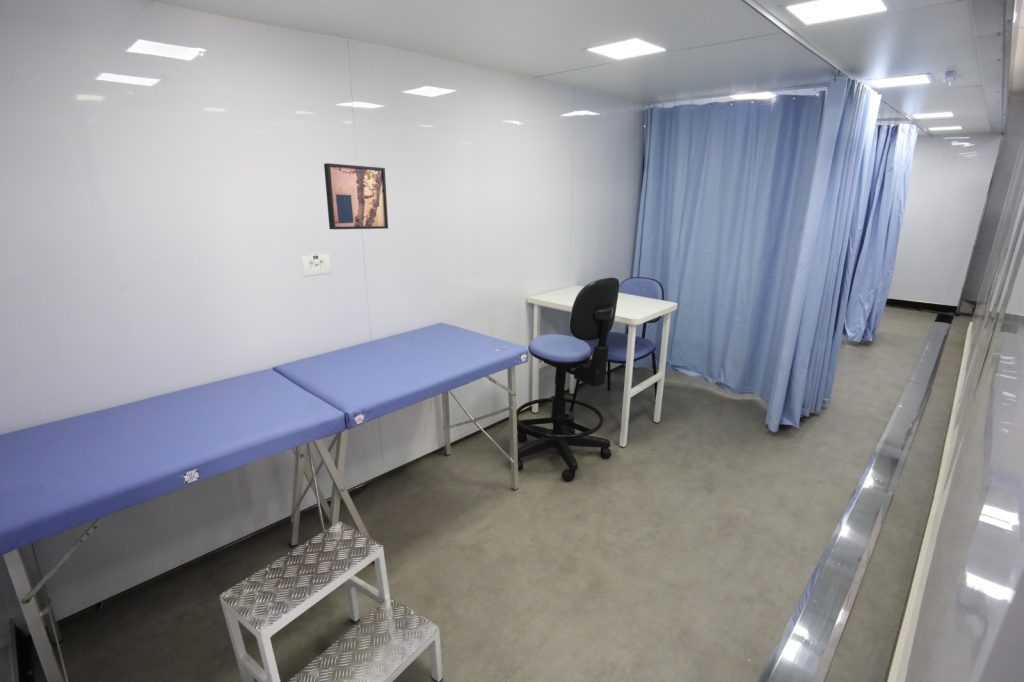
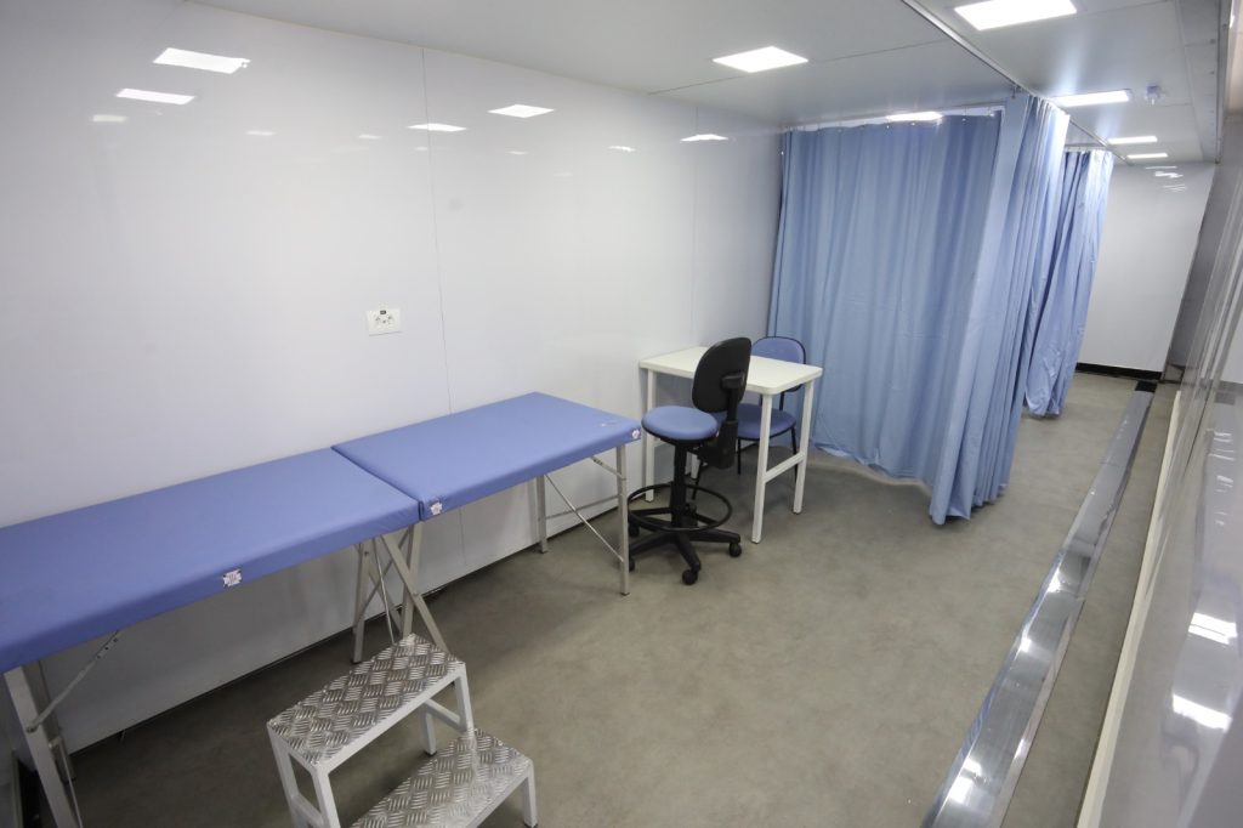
- wall art [323,162,389,230]
